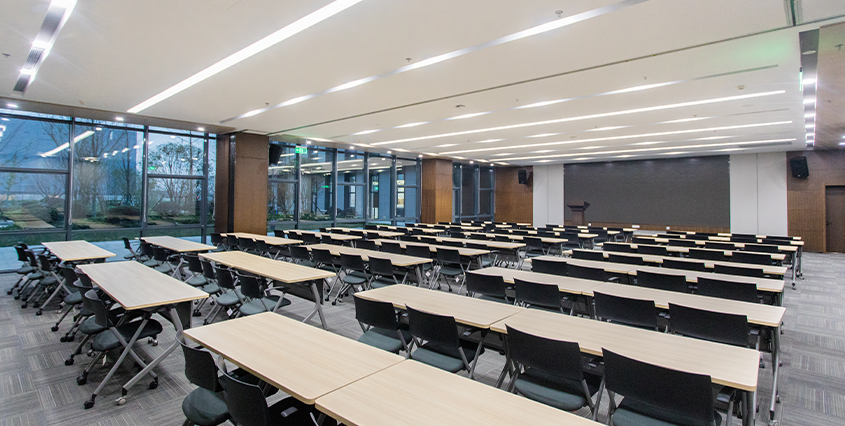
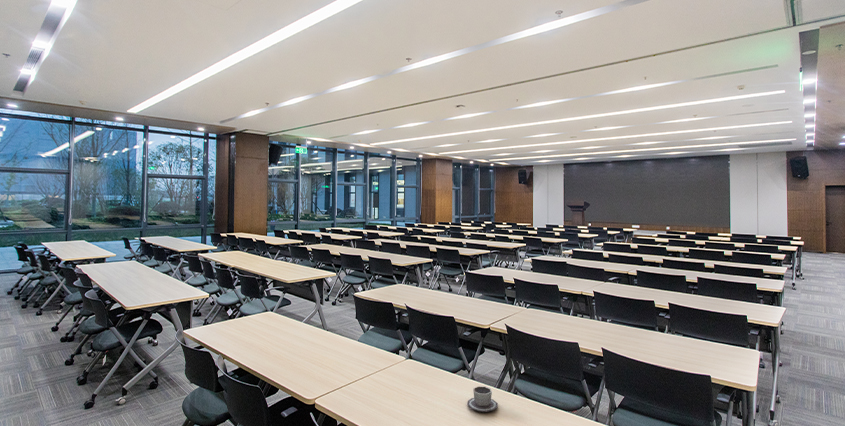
+ cup [466,385,499,413]
